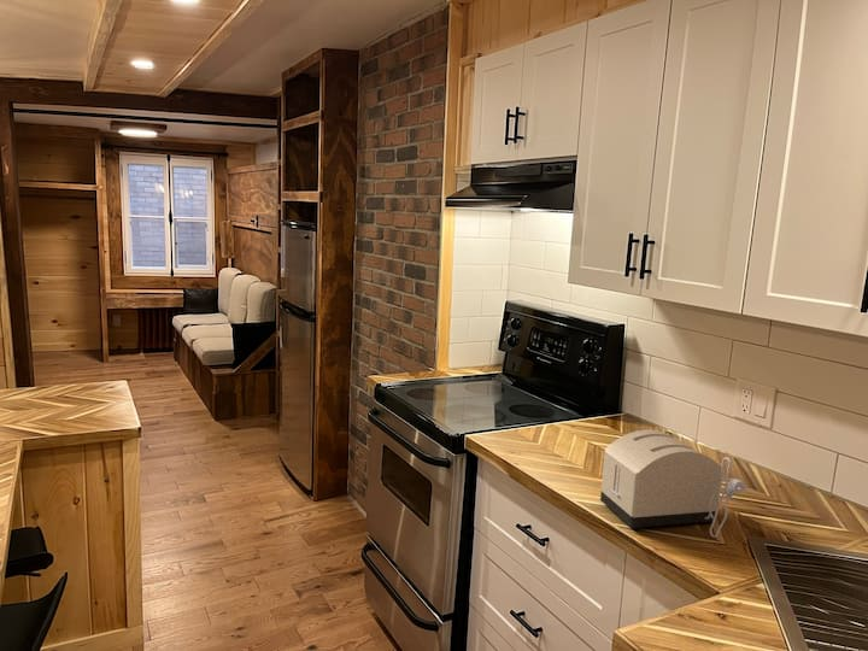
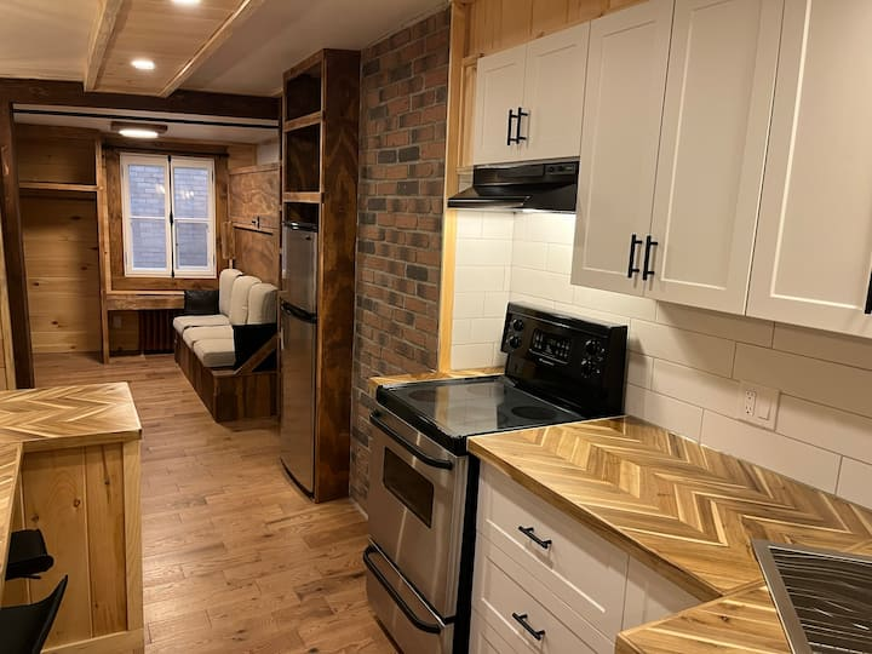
- toaster [599,429,749,539]
